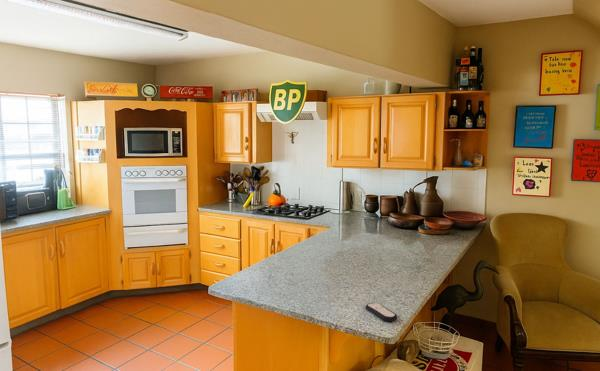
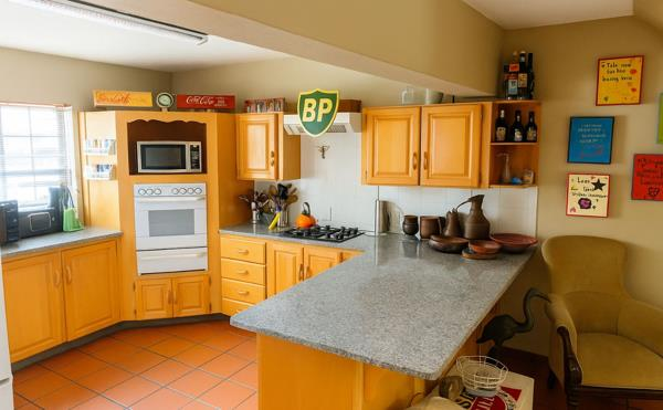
- remote control [365,302,398,322]
